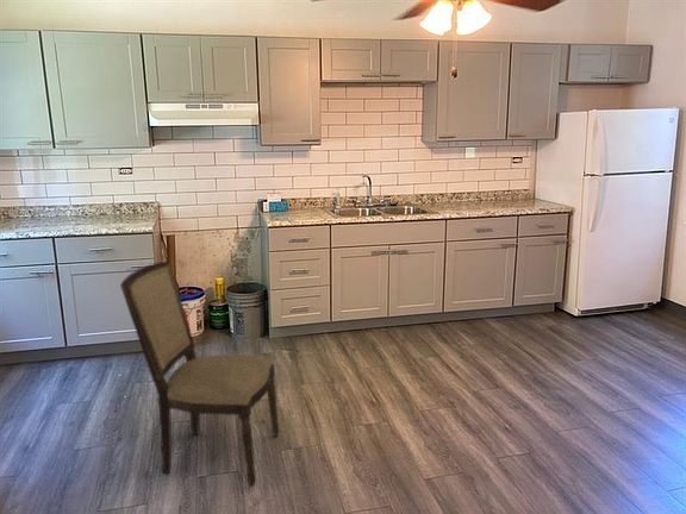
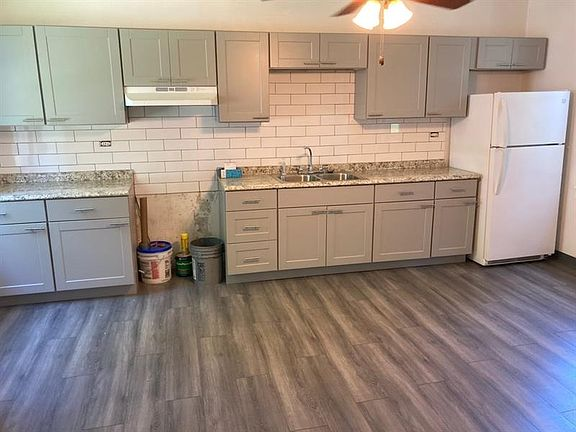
- dining chair [119,259,280,488]
